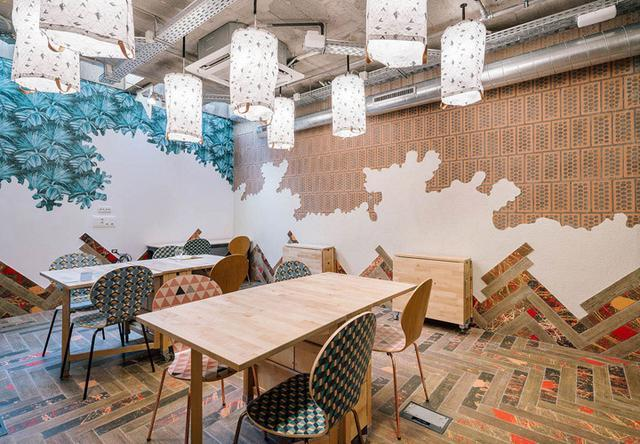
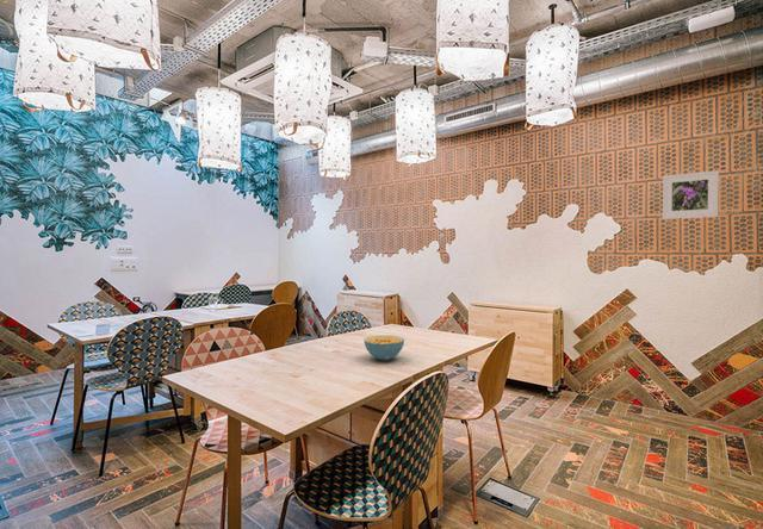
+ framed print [662,169,720,220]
+ cereal bowl [364,334,405,361]
